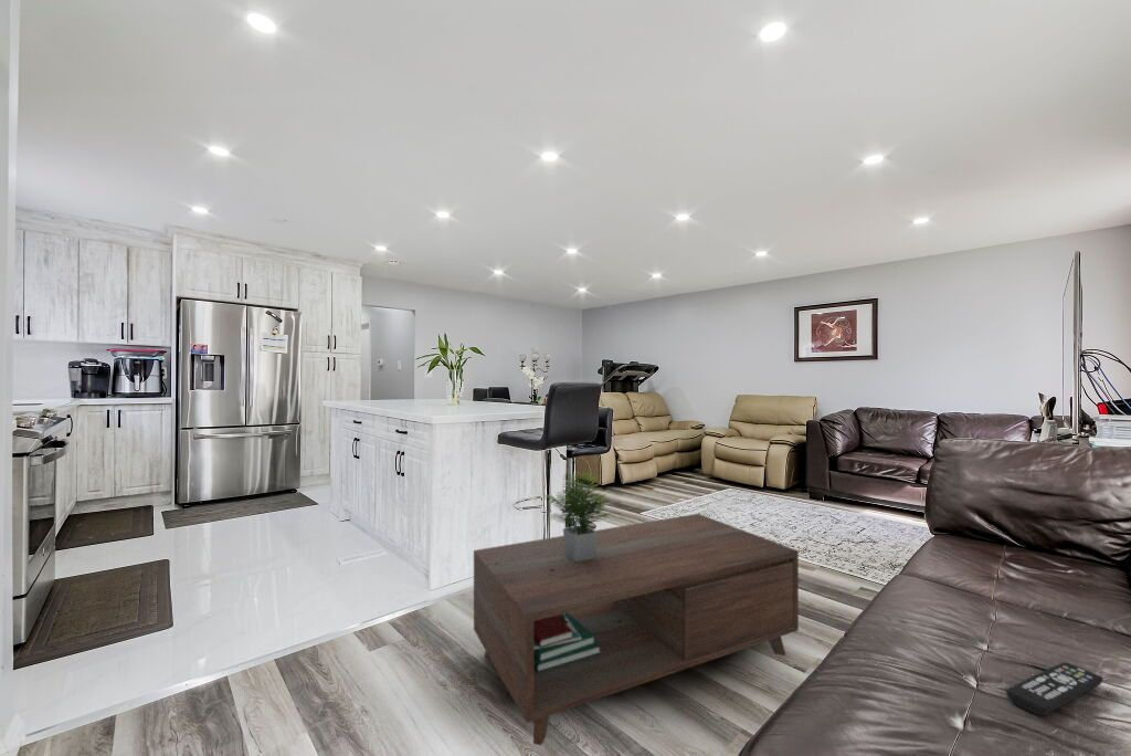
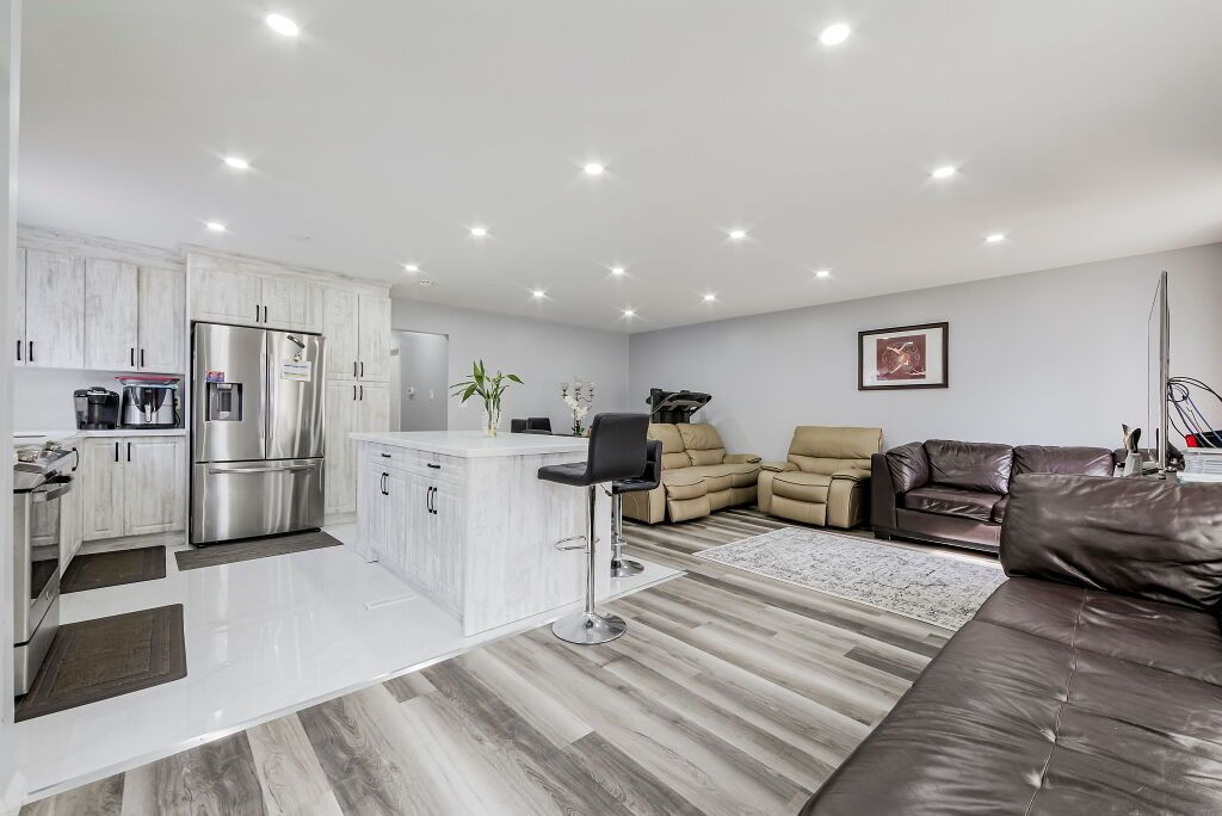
- remote control [1005,661,1104,716]
- coffee table [473,470,800,747]
